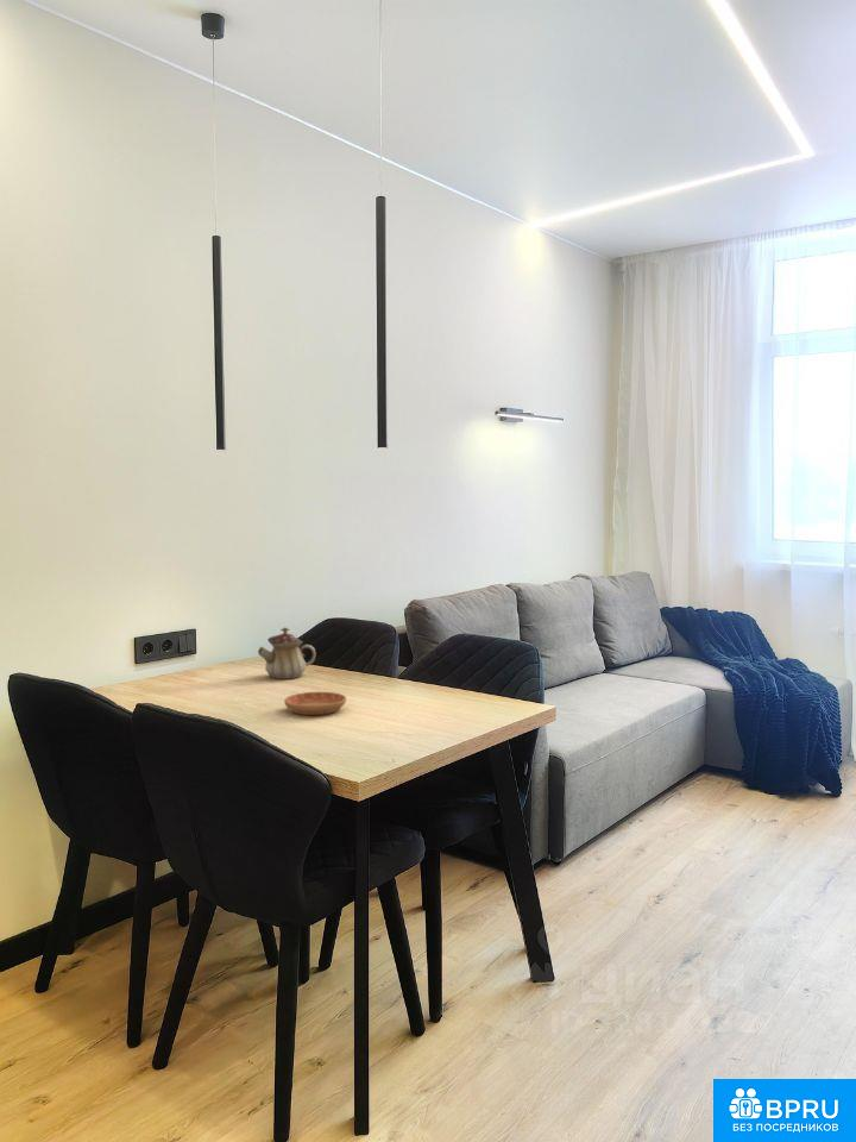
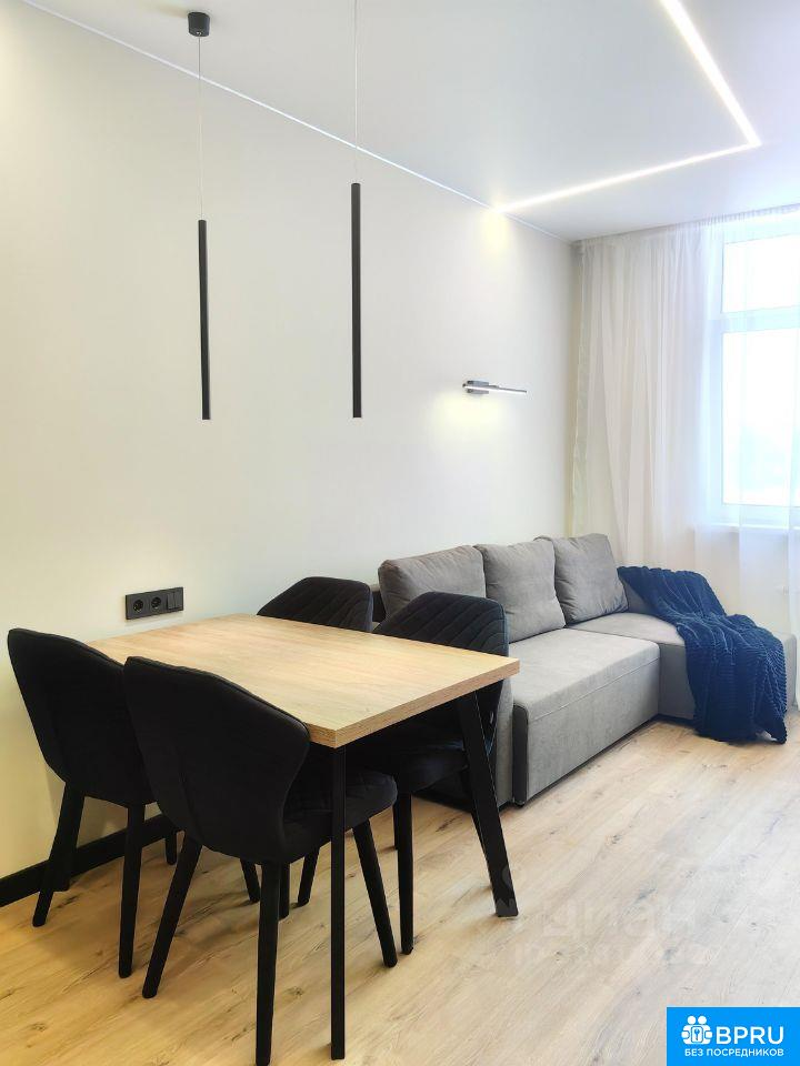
- teapot [257,627,317,680]
- saucer [283,691,347,716]
